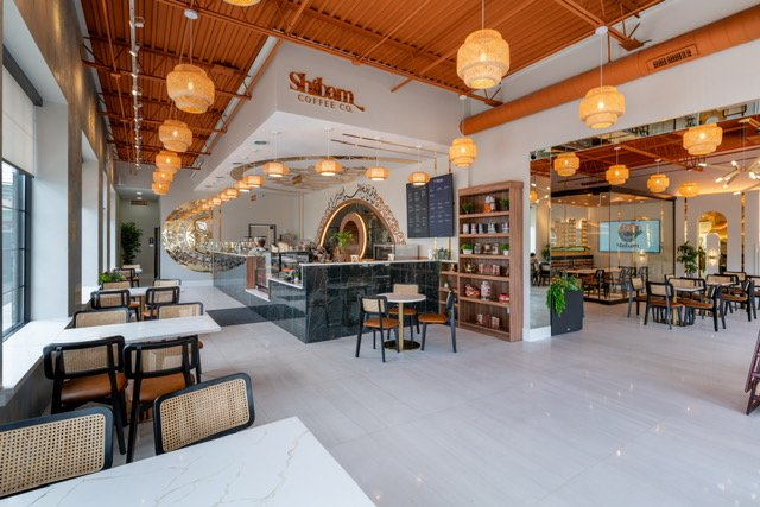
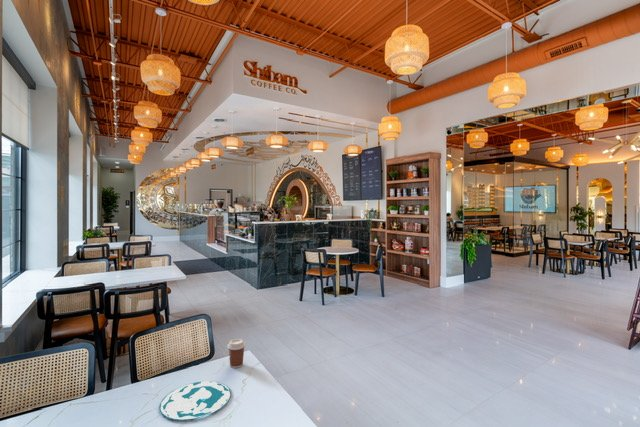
+ coffee cup [226,338,247,369]
+ plate [158,380,232,421]
